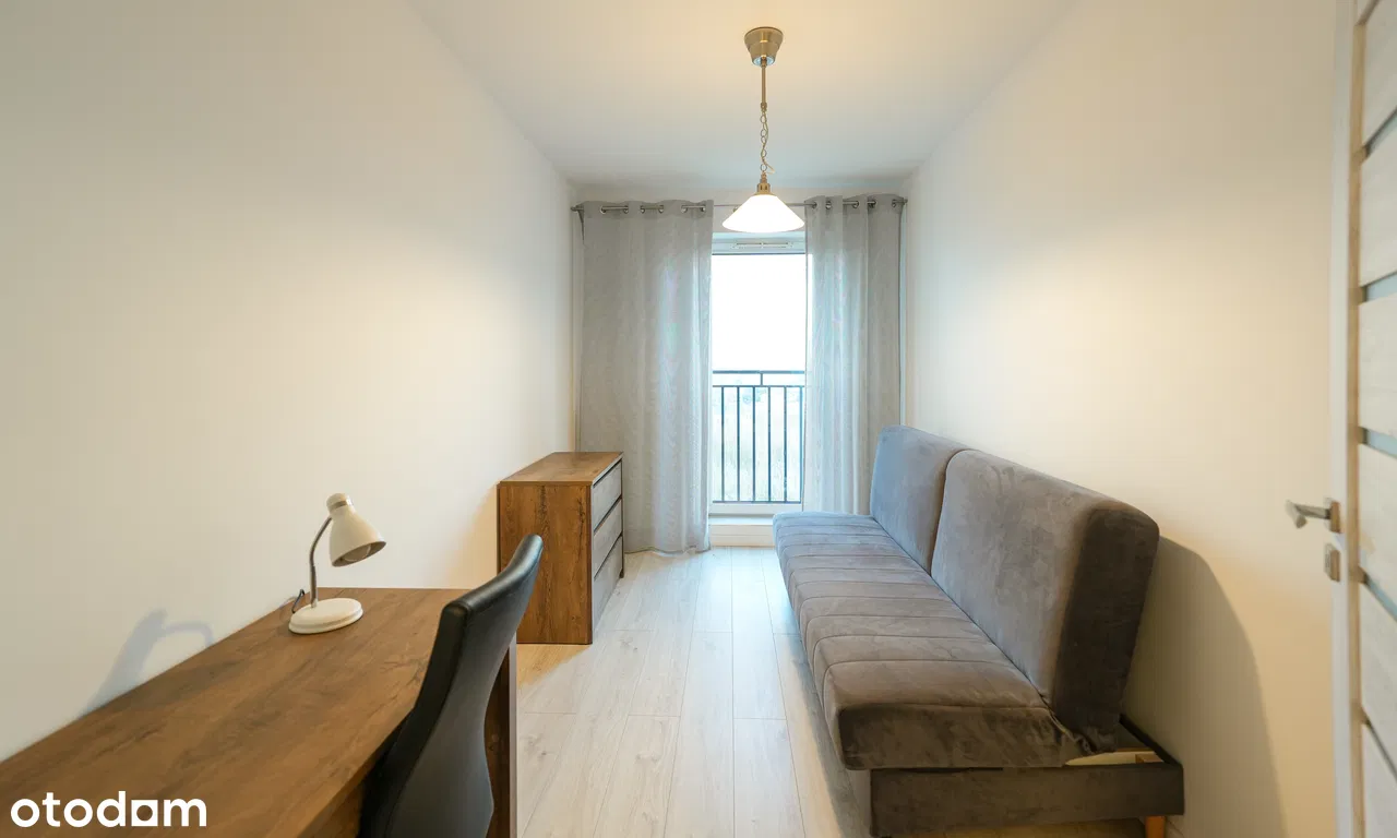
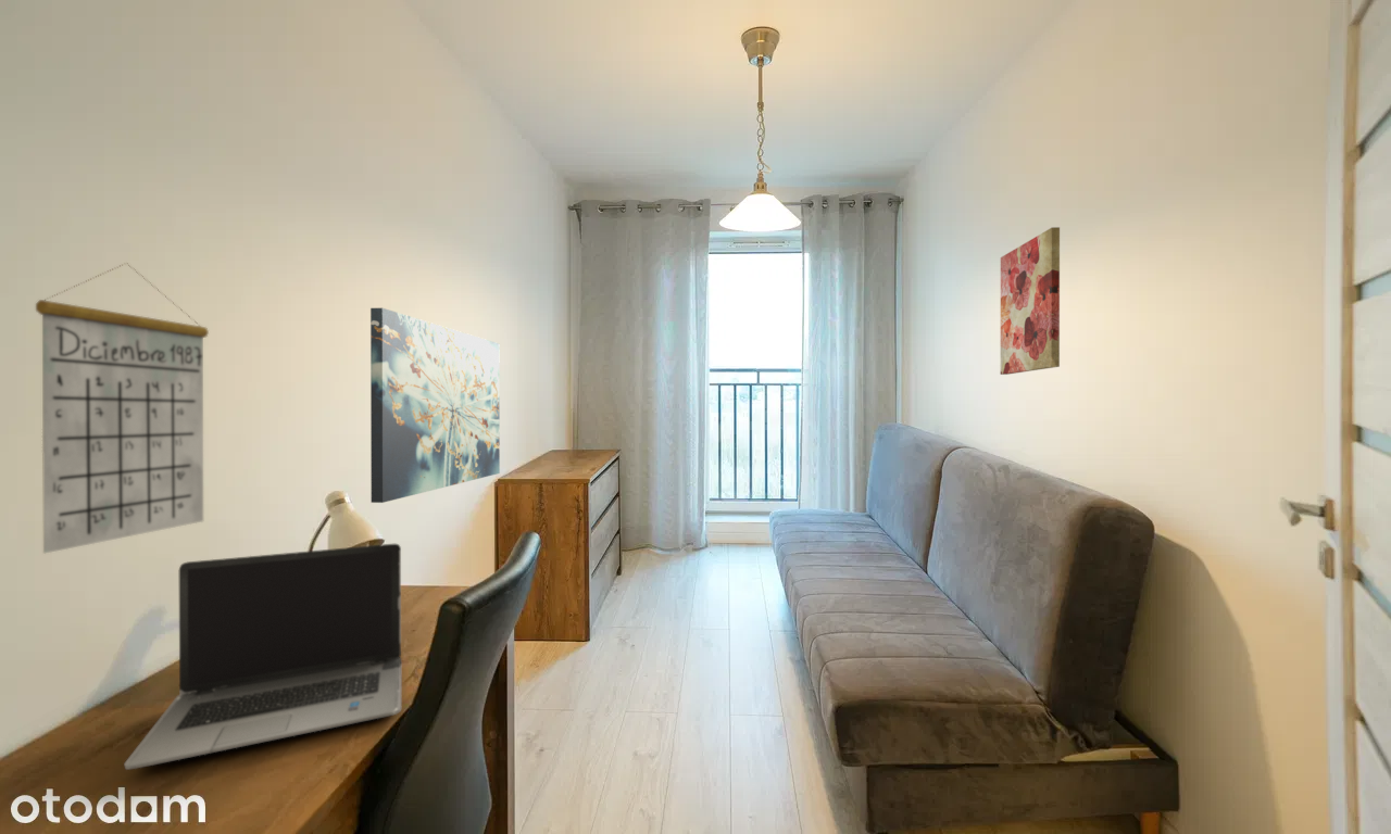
+ wall art [369,307,501,504]
+ laptop computer [124,543,402,771]
+ calendar [35,262,210,555]
+ wall art [1000,226,1061,376]
